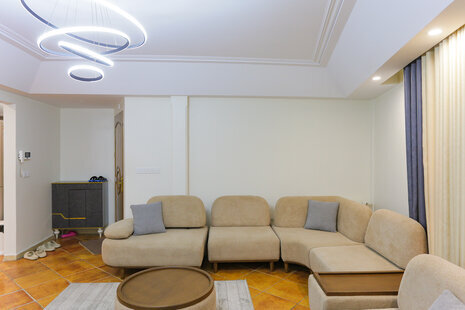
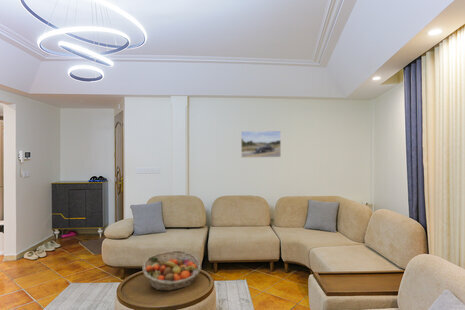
+ fruit basket [142,250,202,292]
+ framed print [240,130,282,159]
